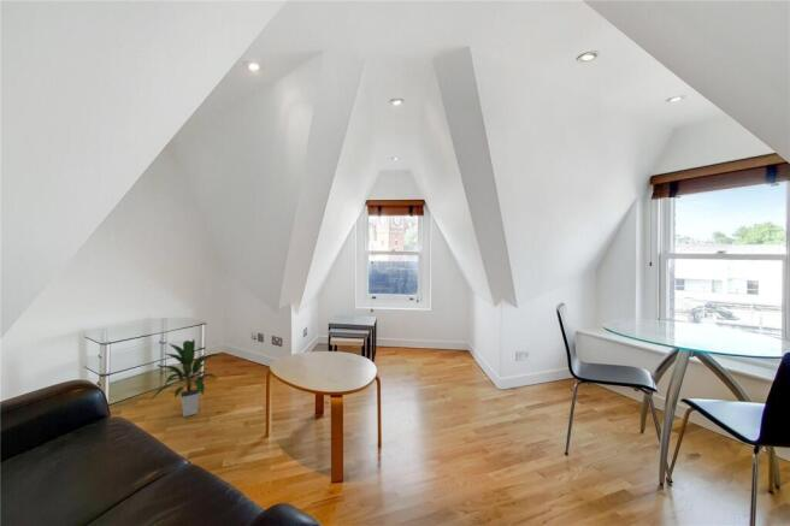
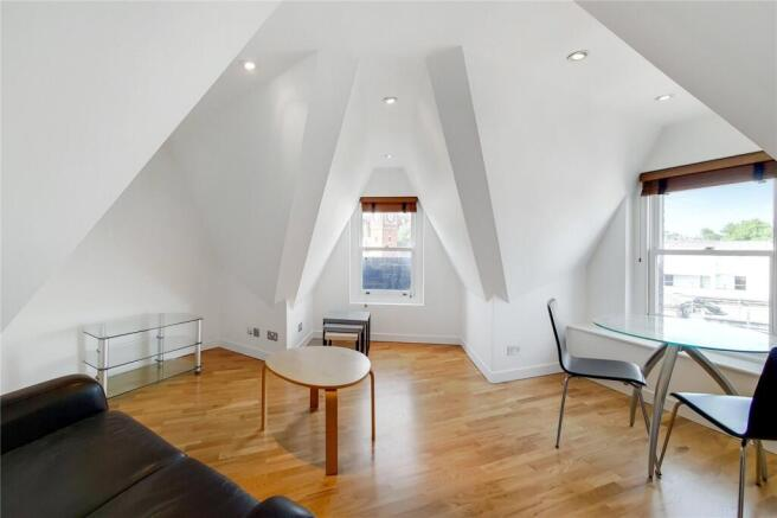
- indoor plant [149,338,222,418]
